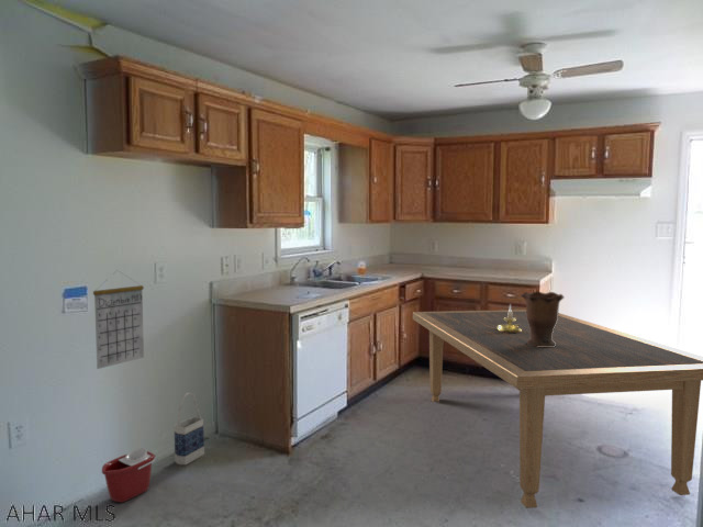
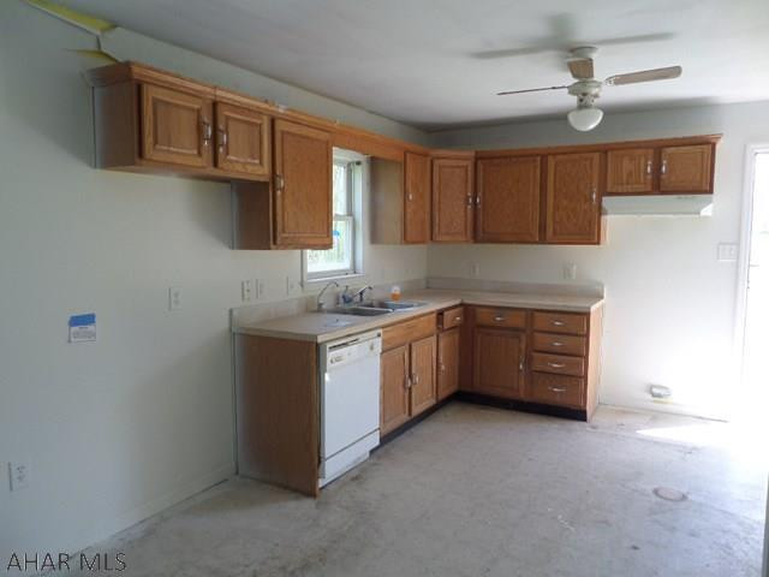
- bucket [101,447,157,504]
- dining table [412,309,703,509]
- candle holder [498,303,522,333]
- bag [174,392,205,466]
- calendar [92,269,145,370]
- vase [520,290,565,347]
